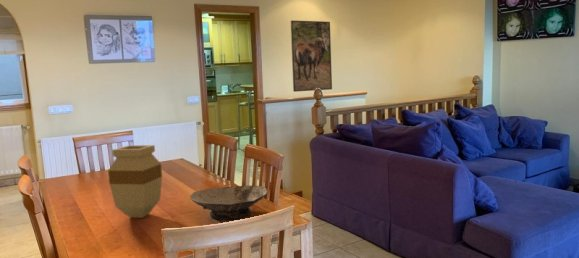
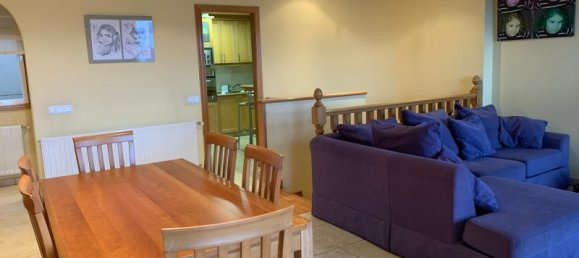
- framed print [290,19,333,93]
- vase [107,144,163,219]
- bowl [189,185,269,221]
